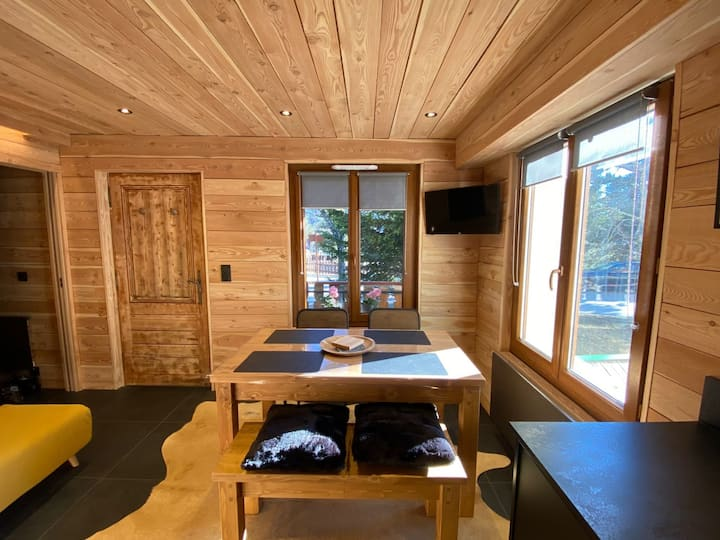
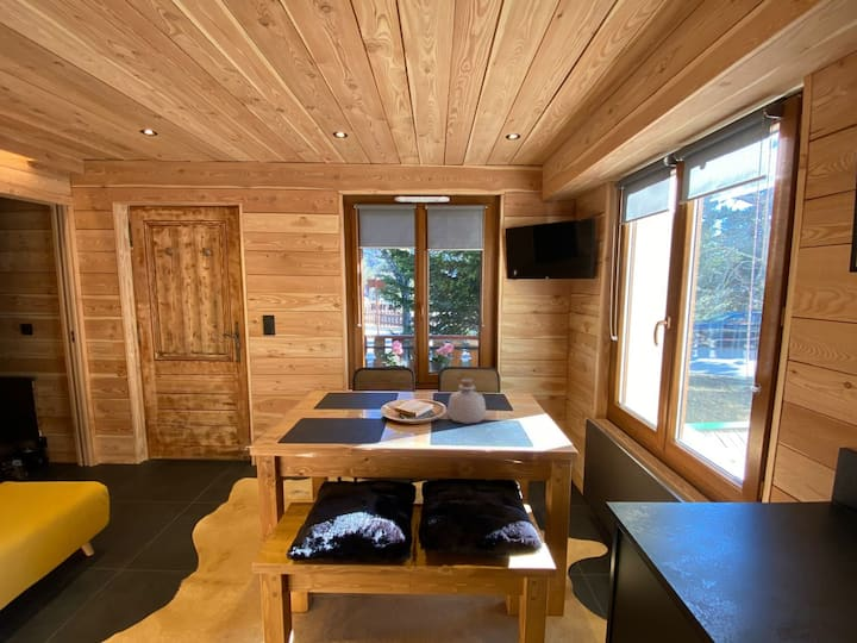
+ bottle [445,377,488,425]
